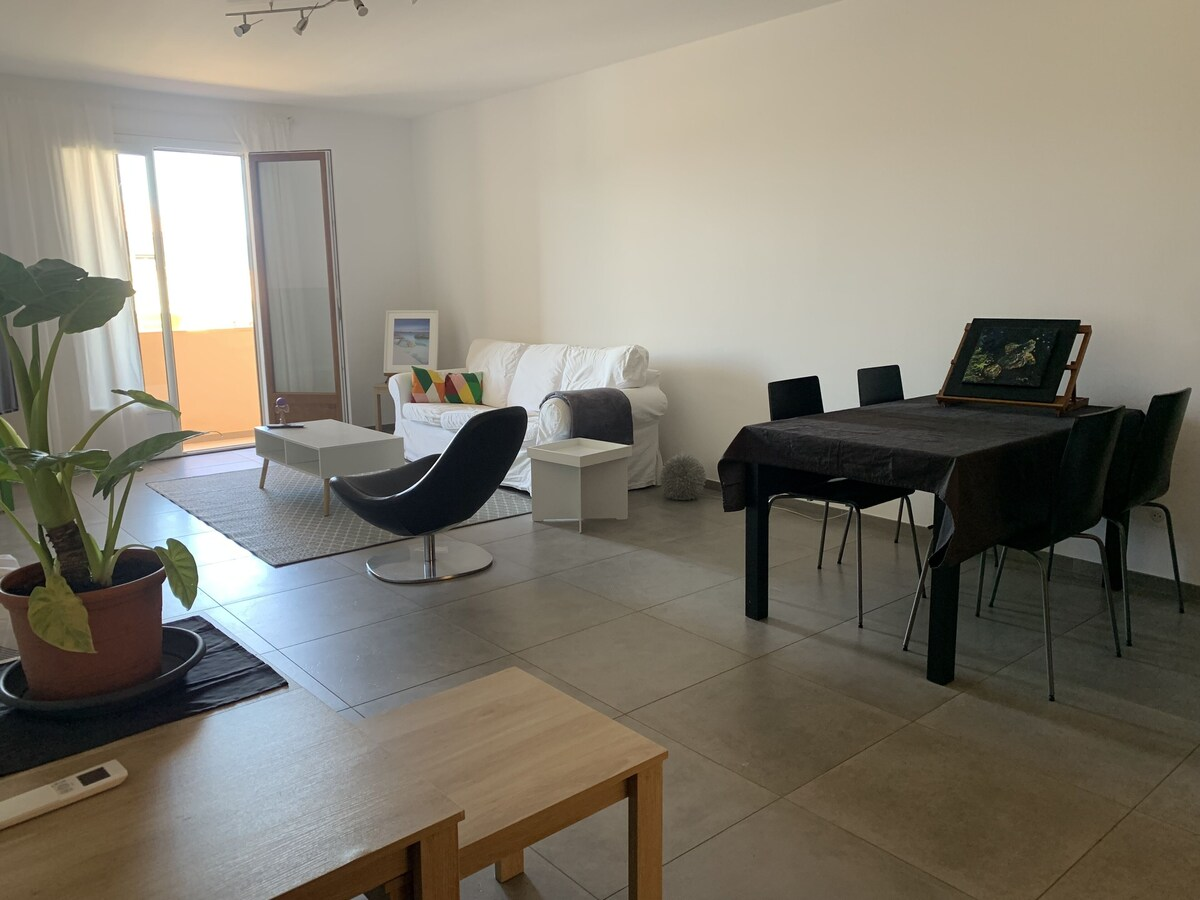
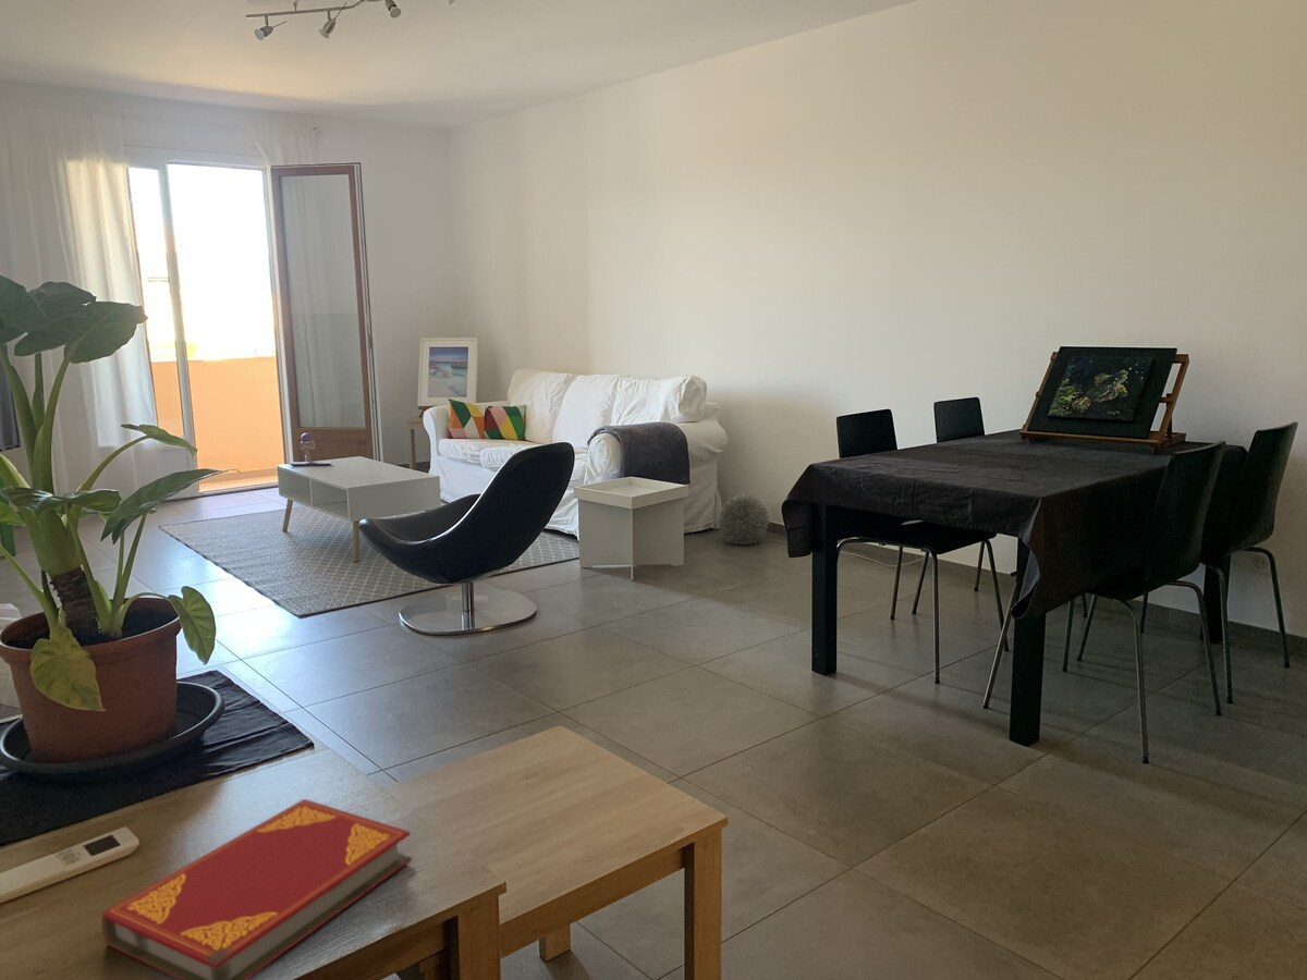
+ hardback book [100,798,413,980]
